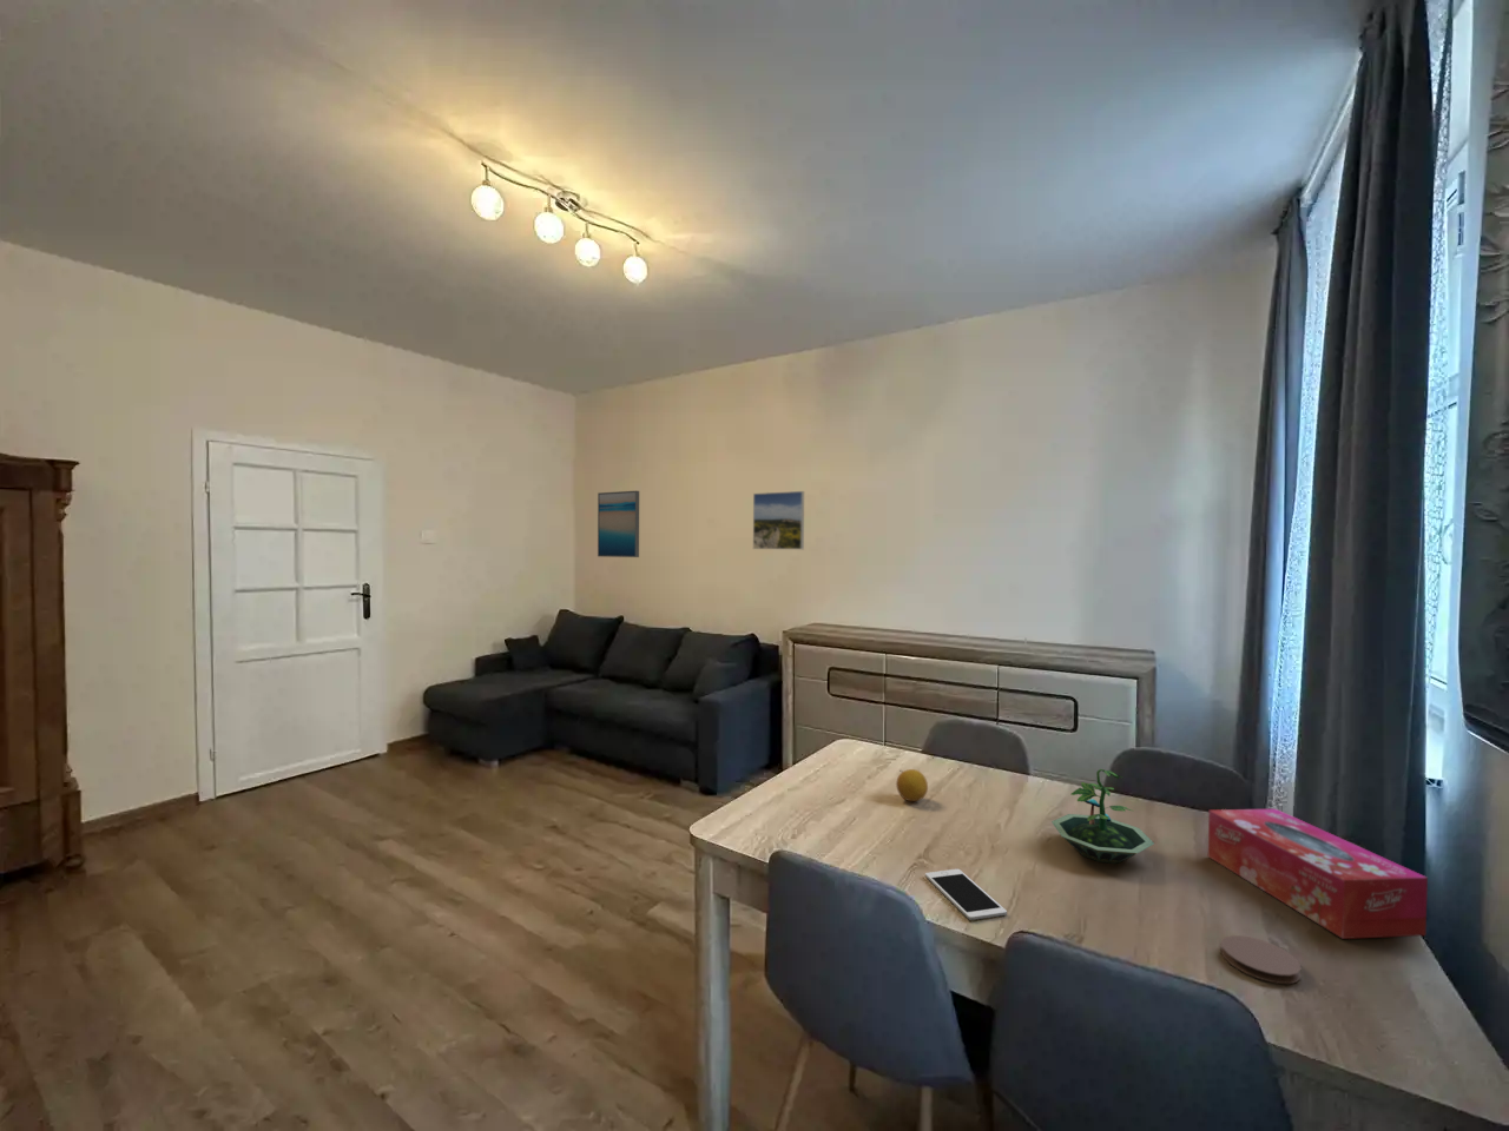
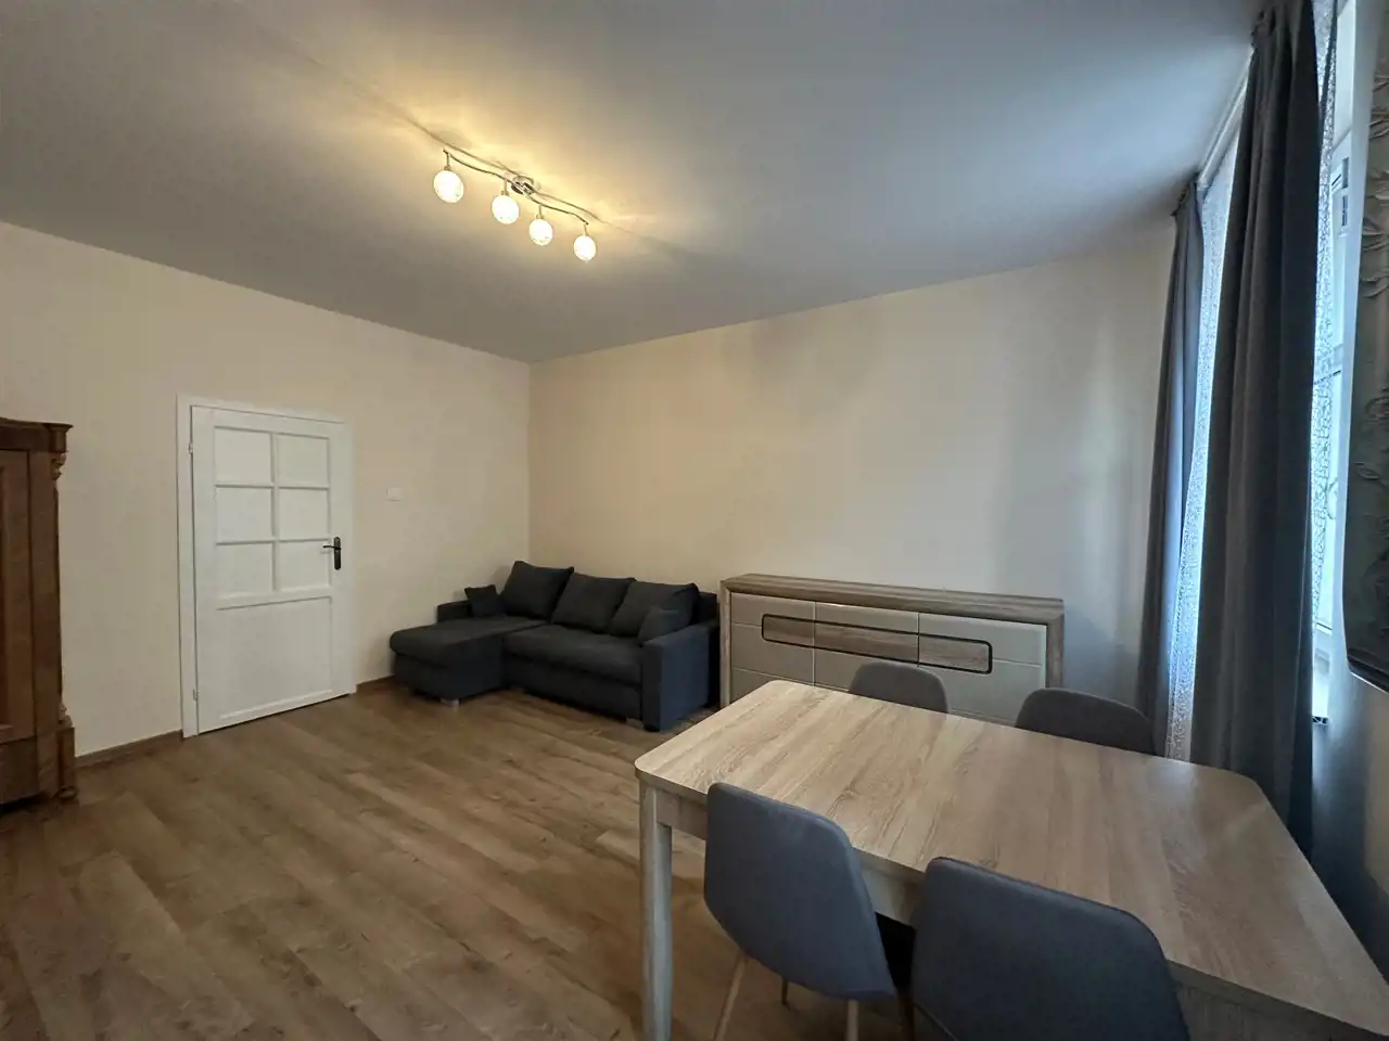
- cell phone [924,868,1008,921]
- fruit [895,769,929,802]
- coaster [1220,934,1301,985]
- terrarium [1050,769,1155,865]
- tissue box [1207,808,1429,940]
- wall art [596,491,640,558]
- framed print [752,491,806,550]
